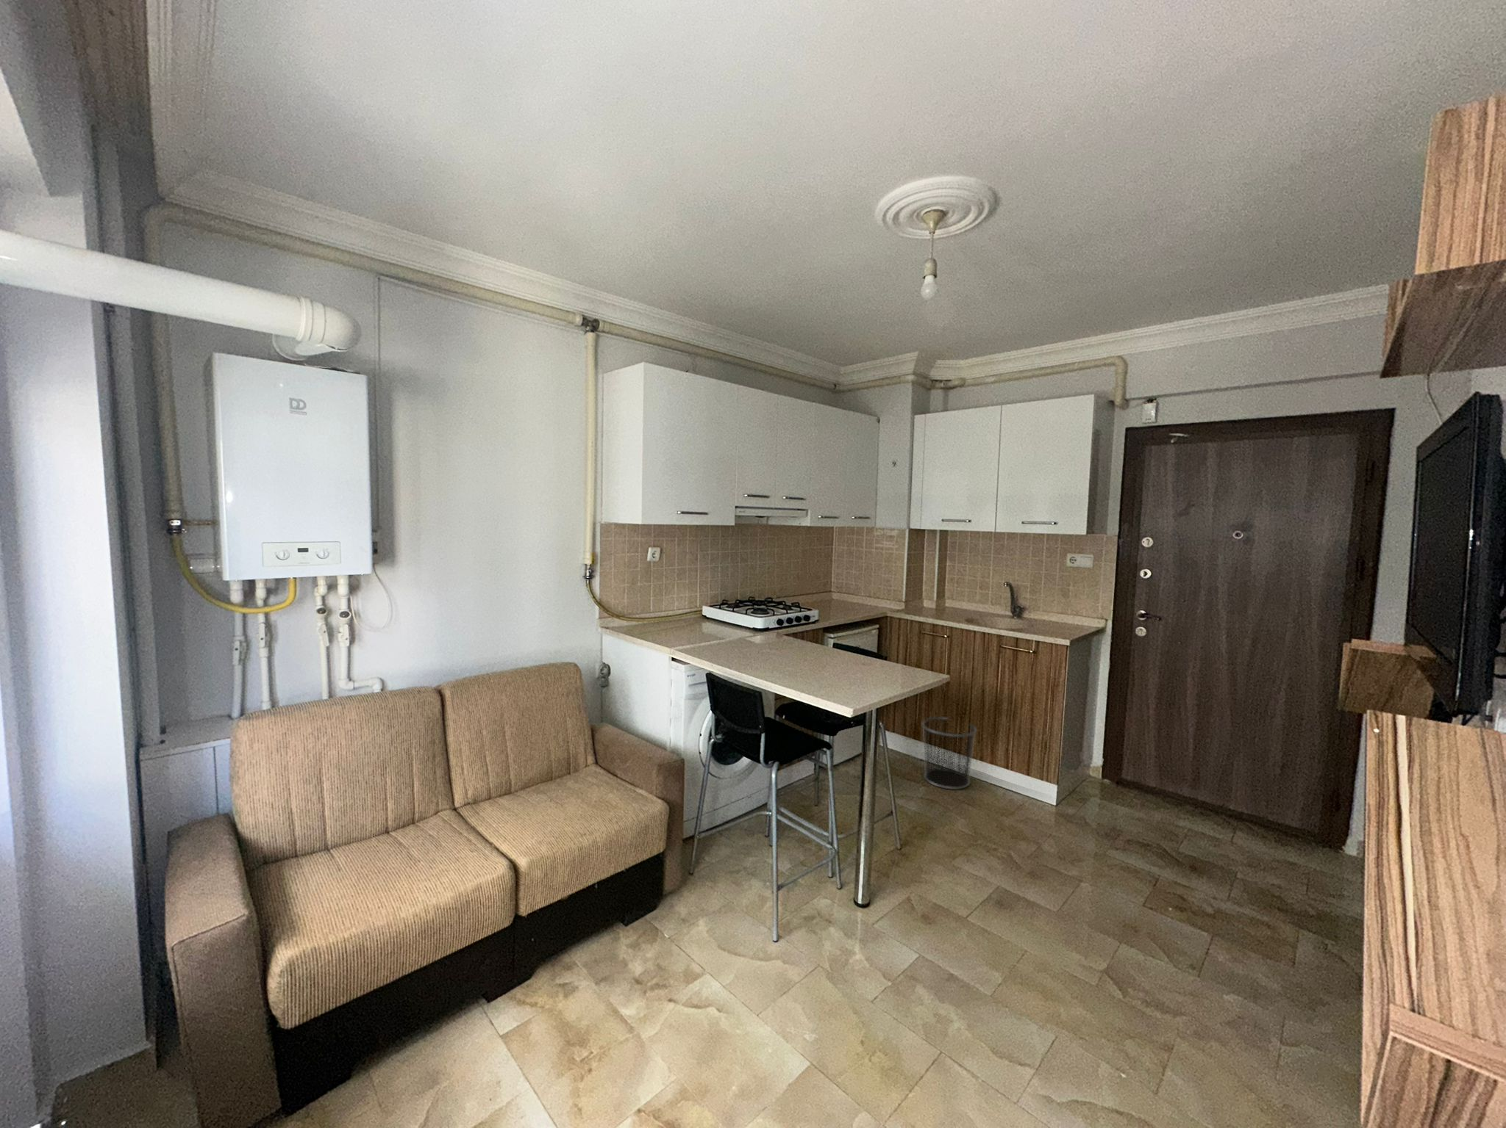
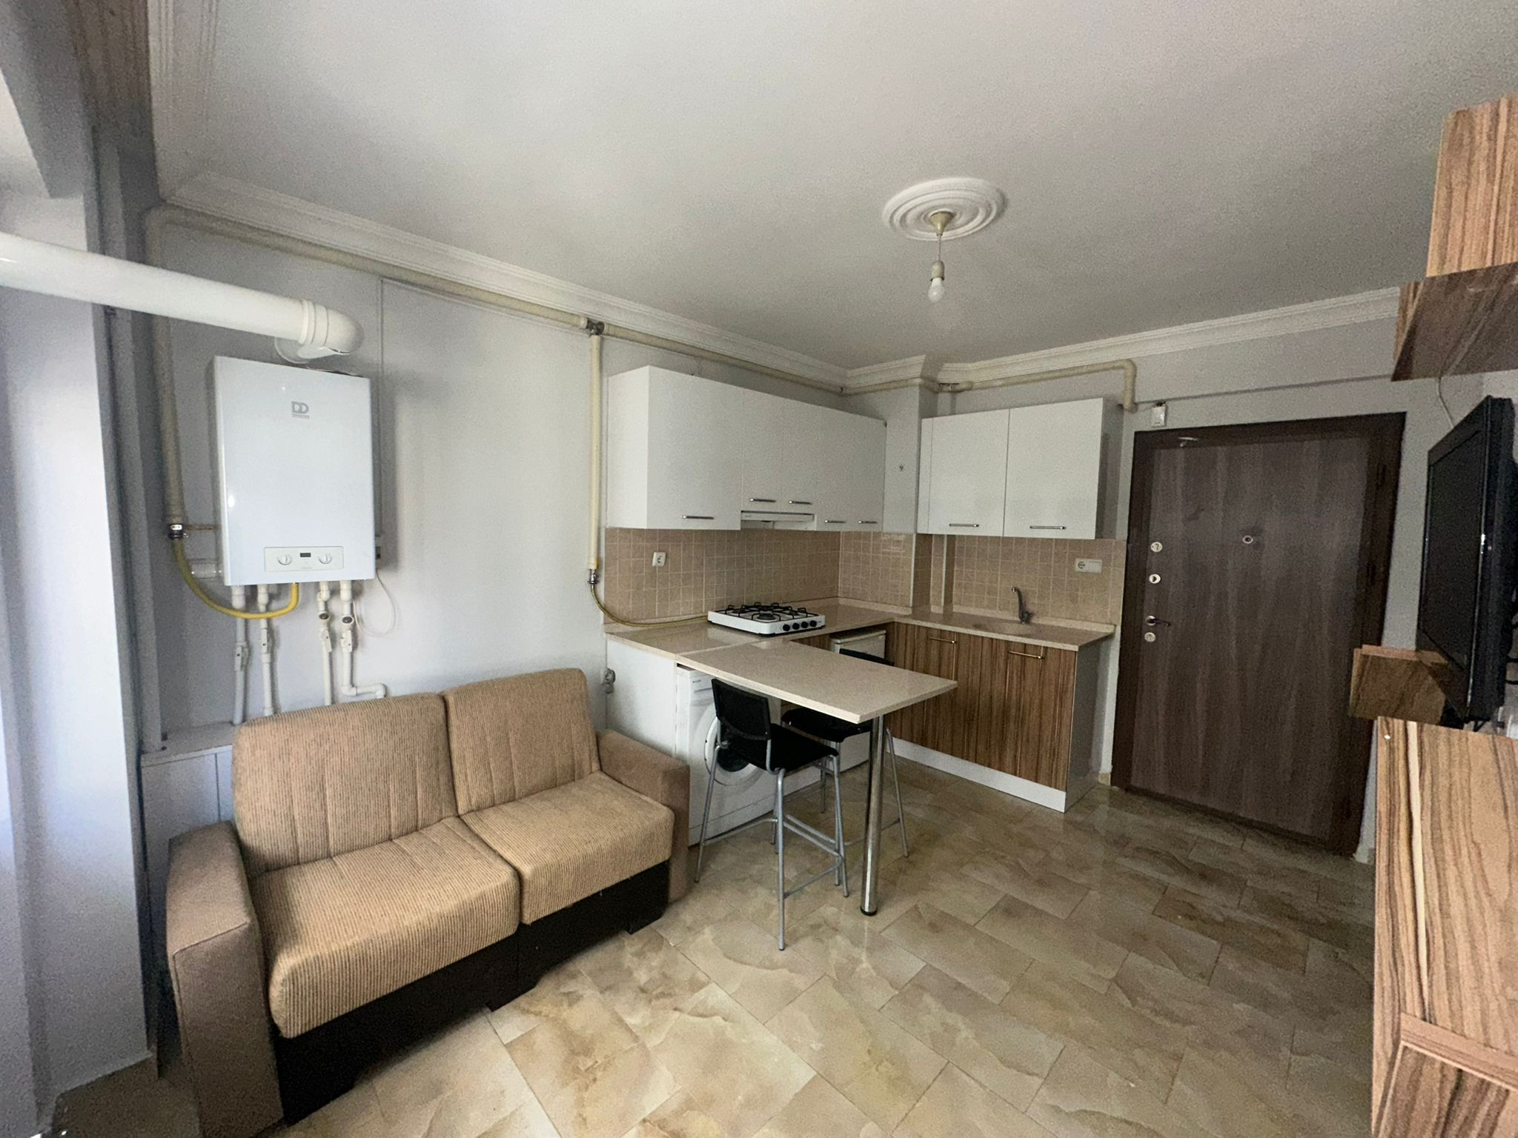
- waste bin [920,717,977,790]
